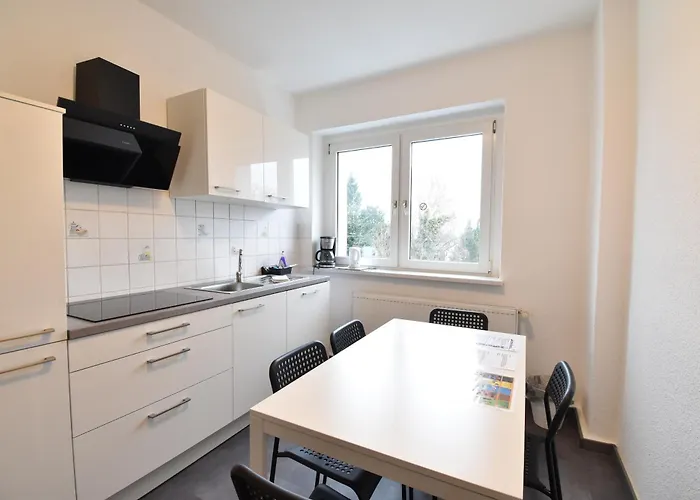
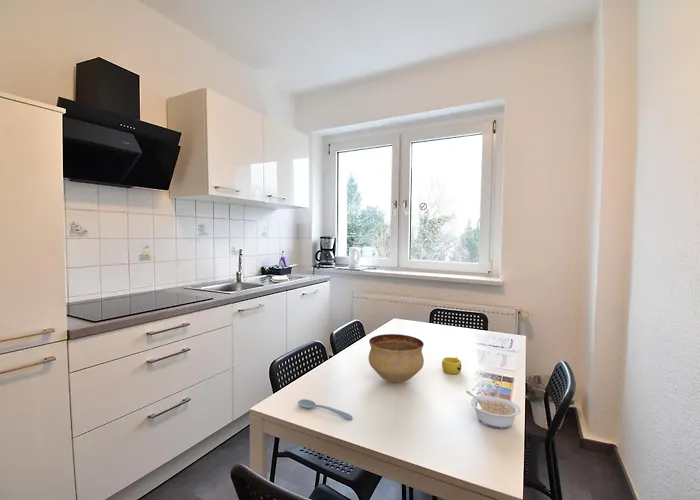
+ bowl [368,333,425,383]
+ legume [465,389,522,429]
+ cup [441,356,462,375]
+ spoon [297,398,354,421]
